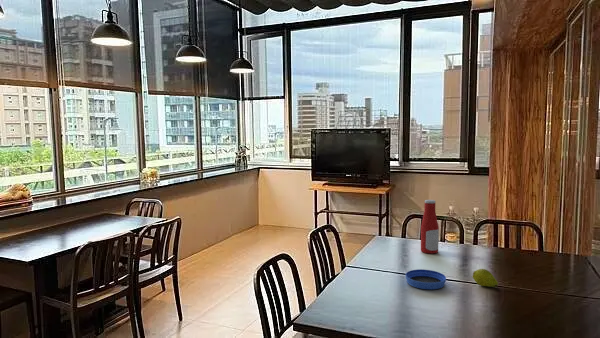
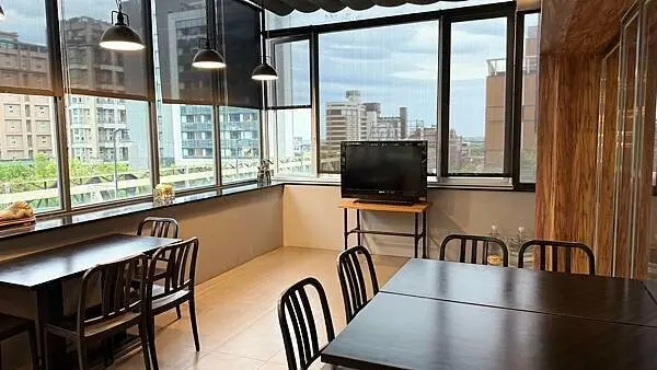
- fruit [472,268,500,291]
- bowl [405,268,447,290]
- bottle [420,199,440,254]
